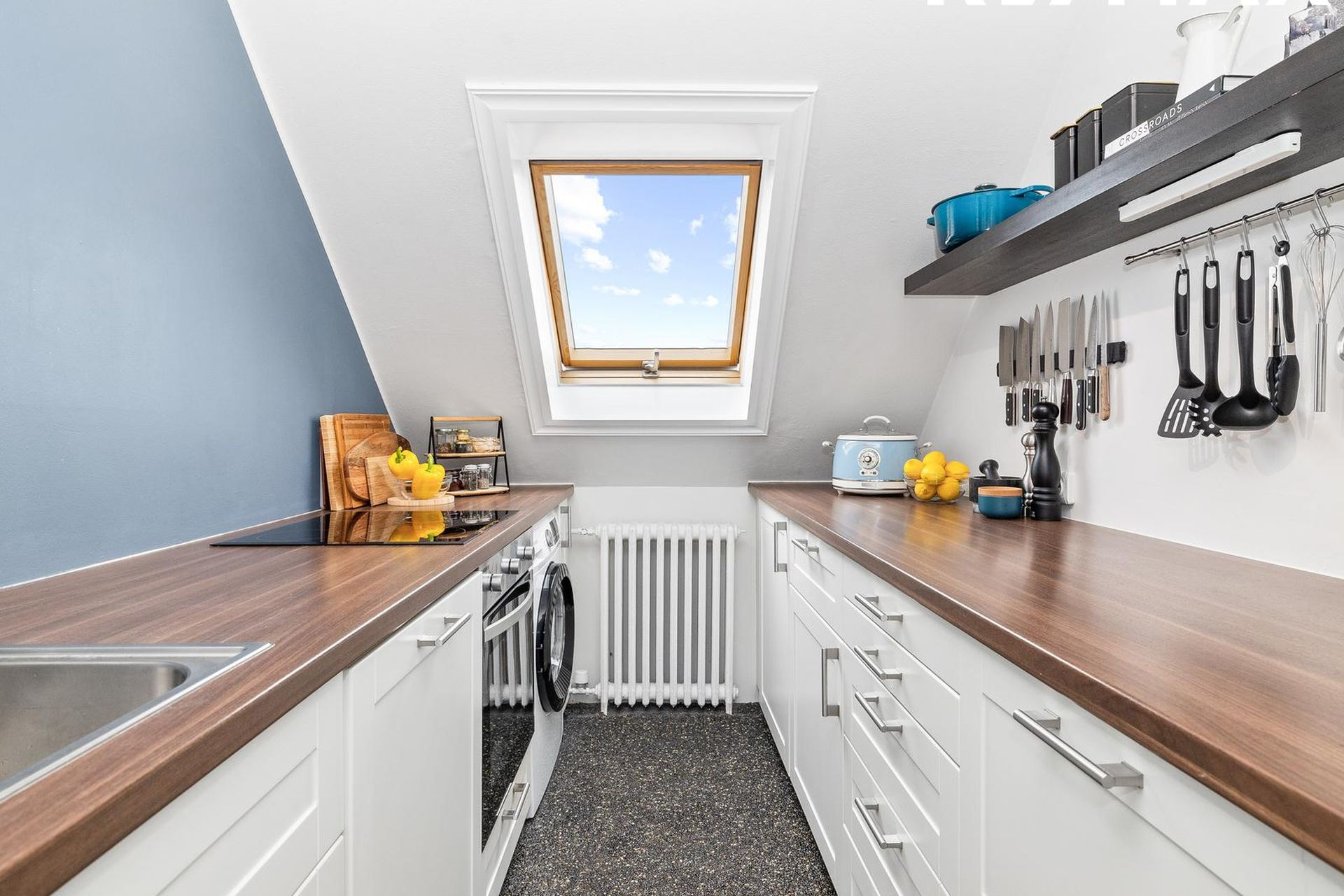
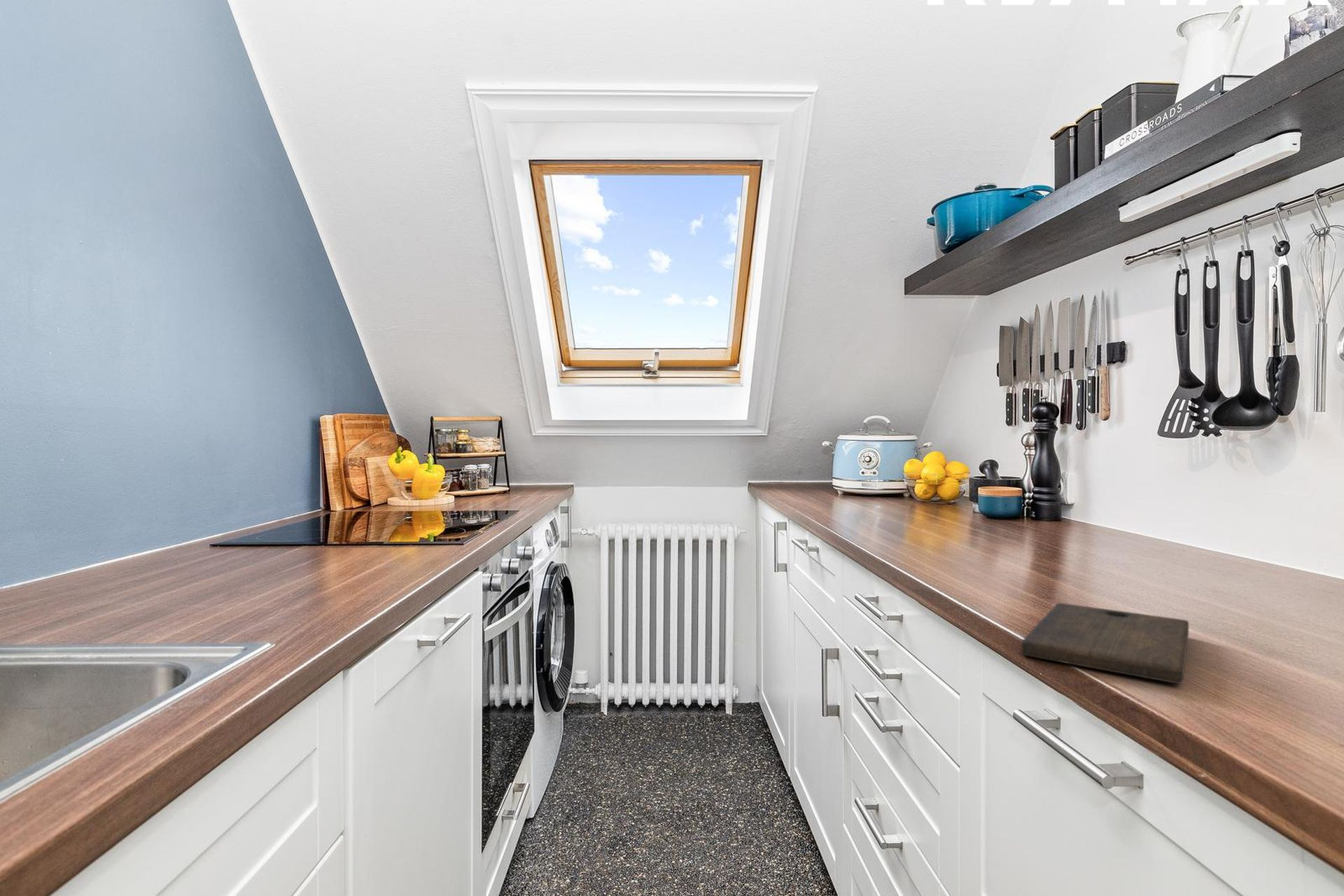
+ cutting board [1021,603,1189,685]
